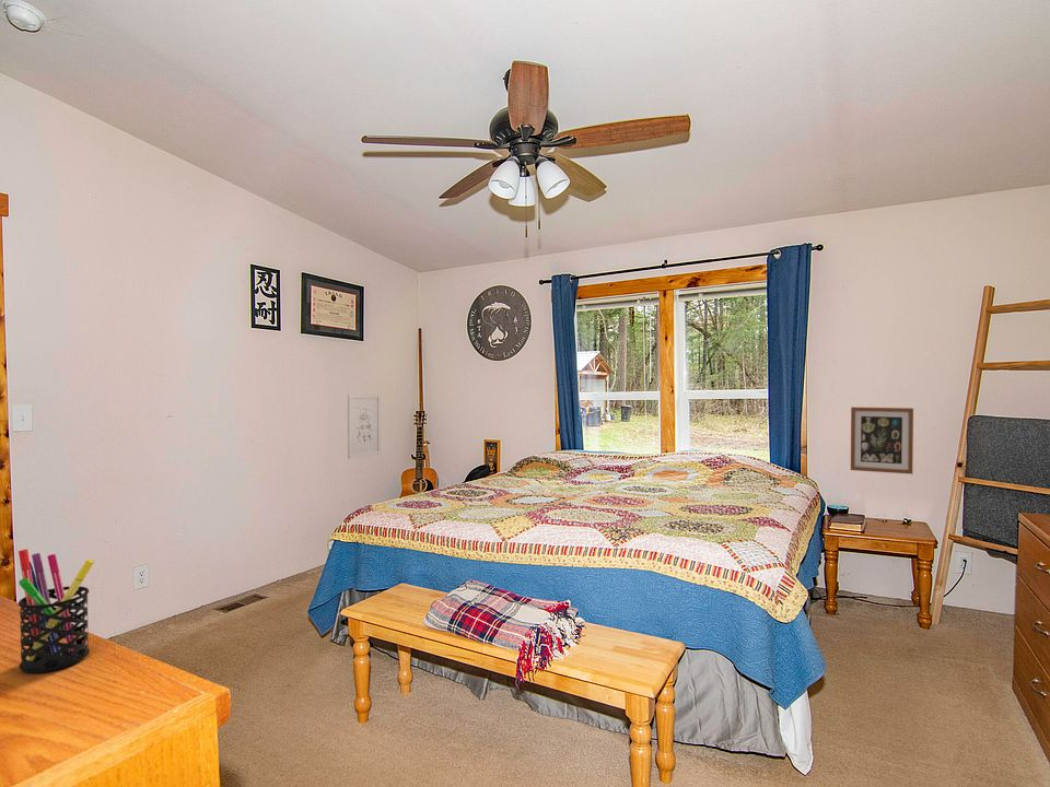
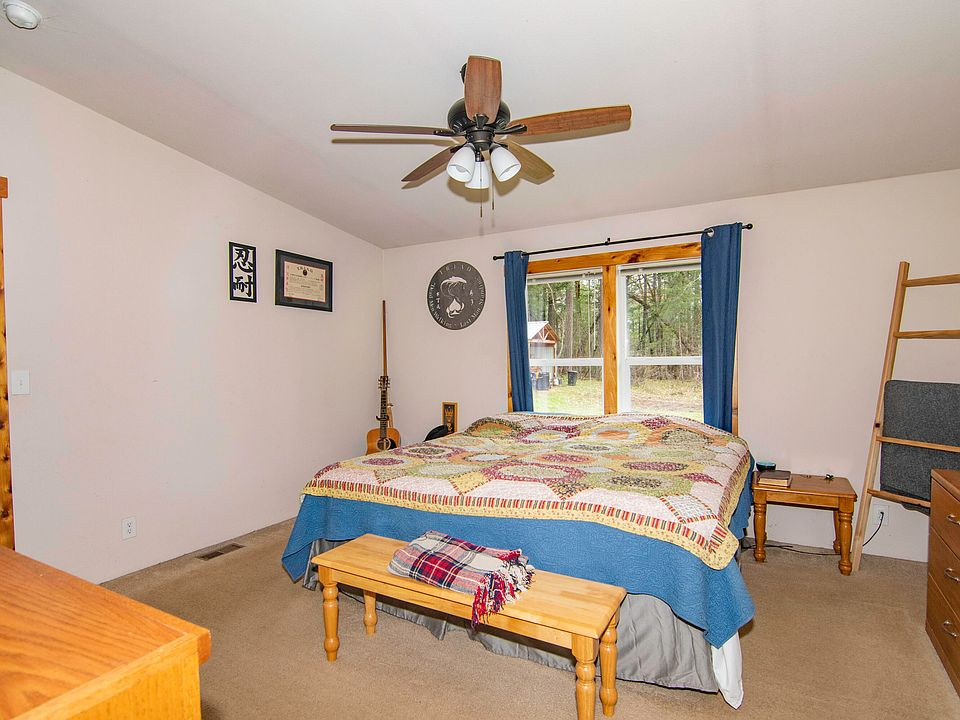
- wall art [850,407,914,475]
- pen holder [18,549,95,673]
- wall art [347,393,382,460]
